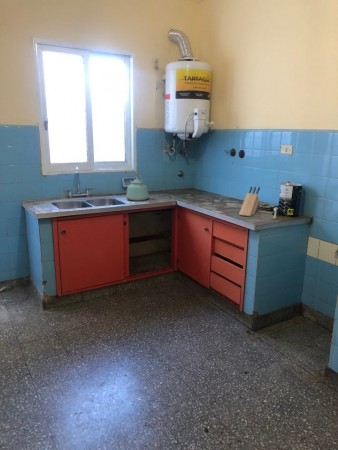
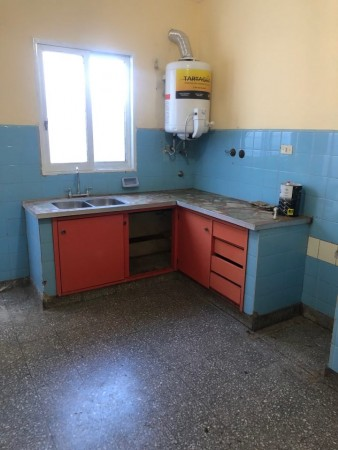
- knife block [238,185,261,217]
- kettle [125,172,150,202]
